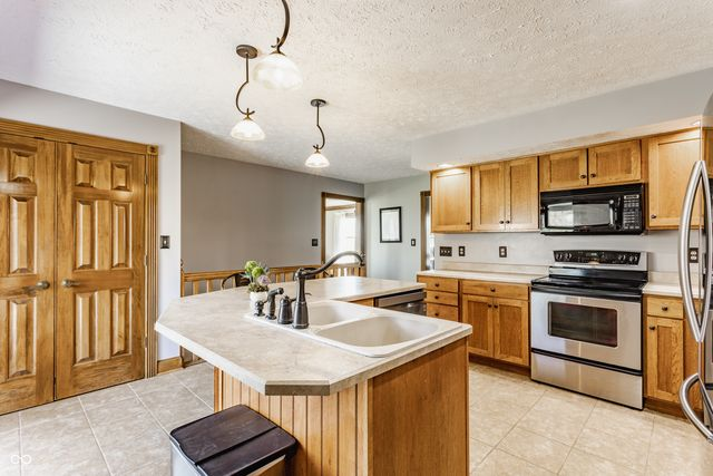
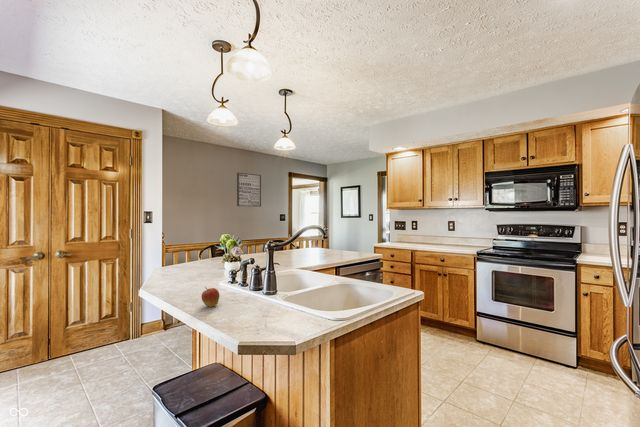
+ fruit [201,286,220,308]
+ wall art [236,172,262,208]
